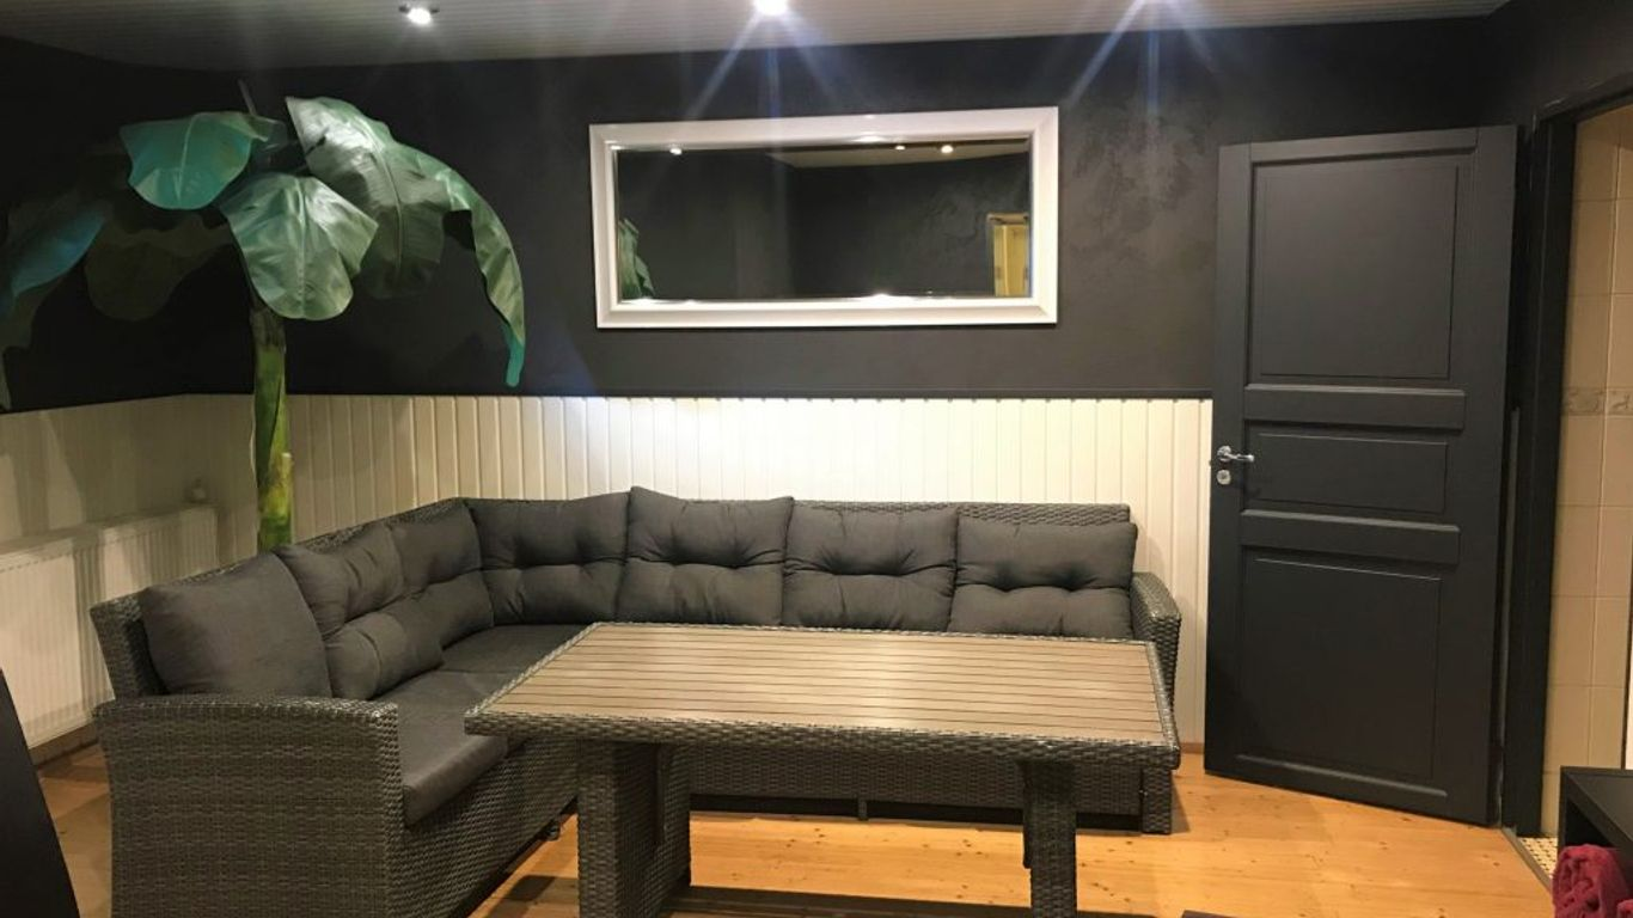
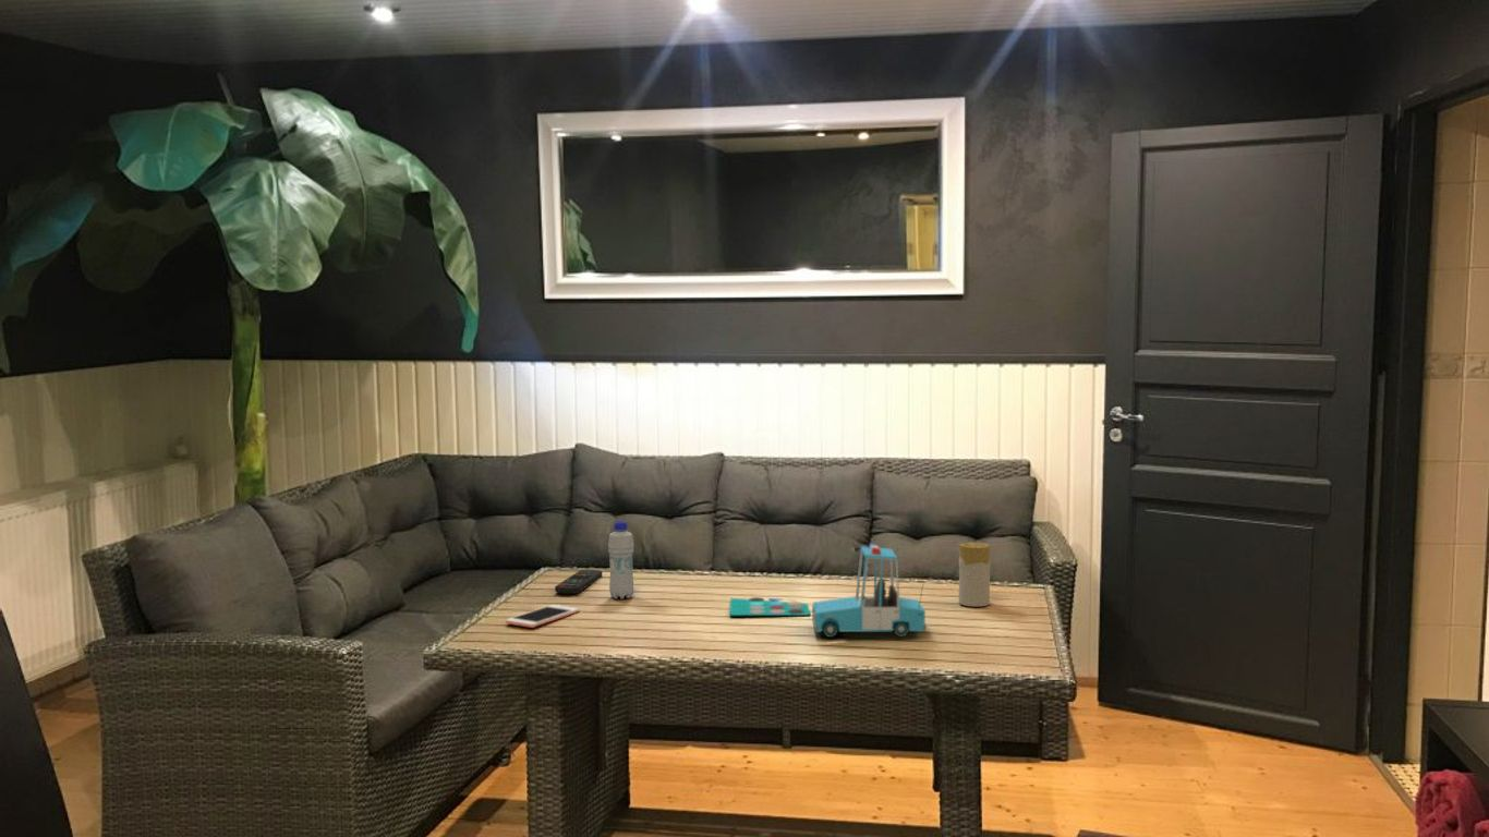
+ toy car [729,543,928,639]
+ cell phone [505,604,581,629]
+ bottle [607,520,635,601]
+ candle [958,541,991,607]
+ remote control [554,569,603,595]
